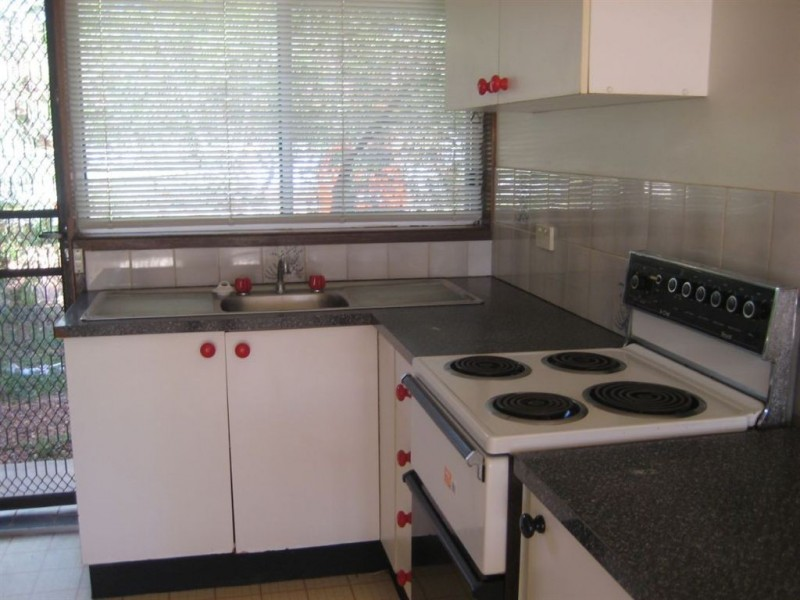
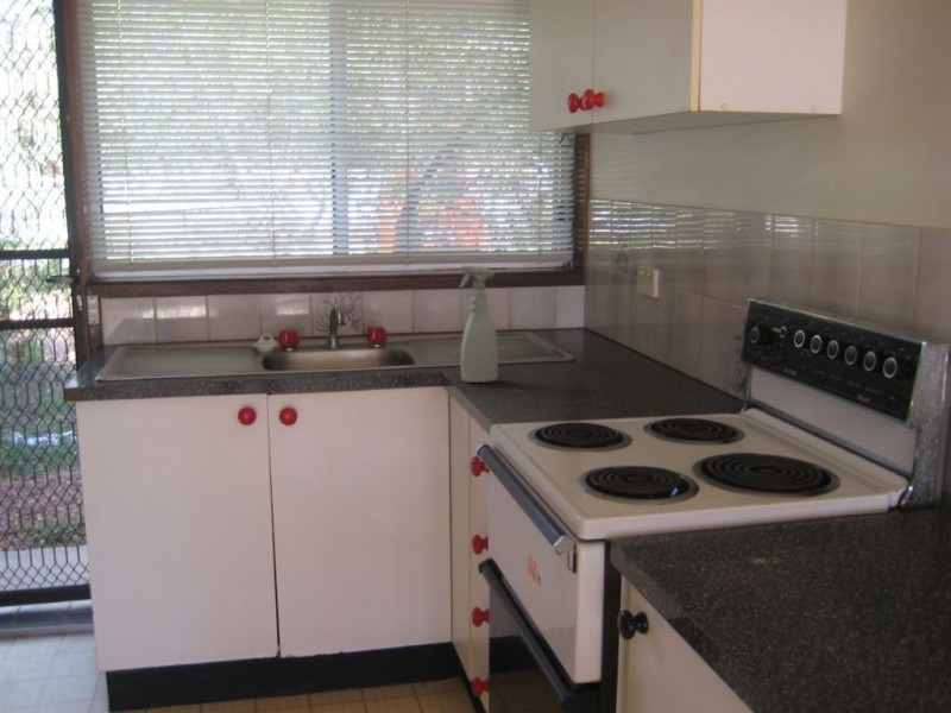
+ spray bottle [458,265,499,384]
